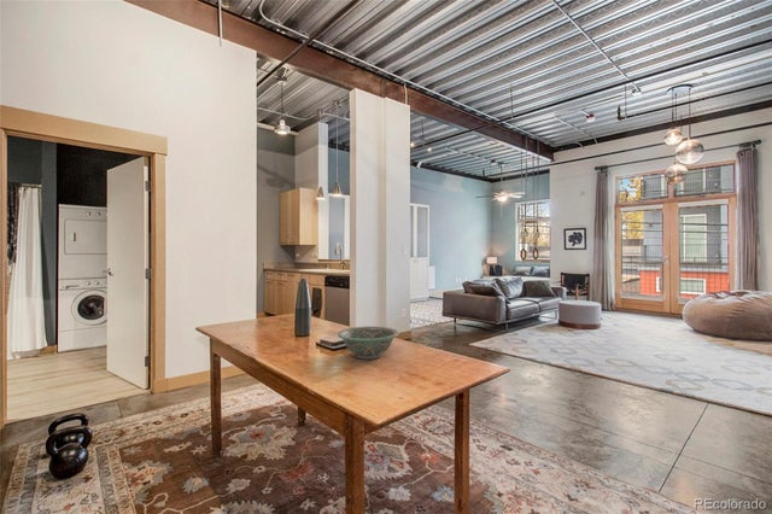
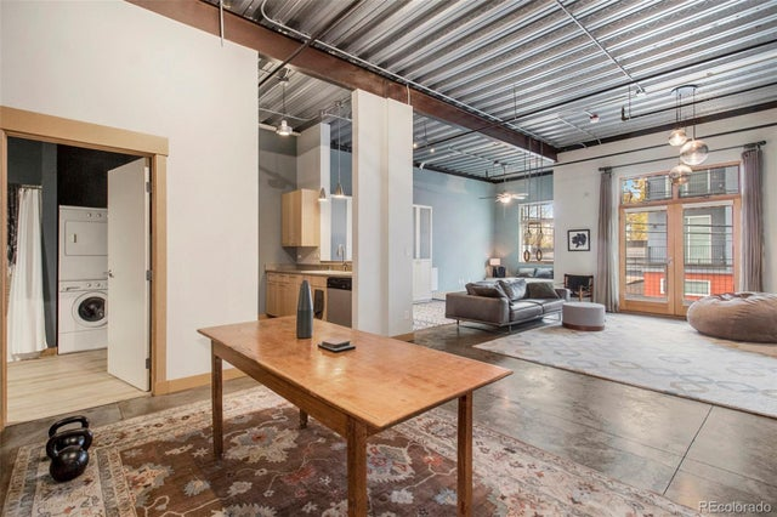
- decorative bowl [337,326,400,361]
